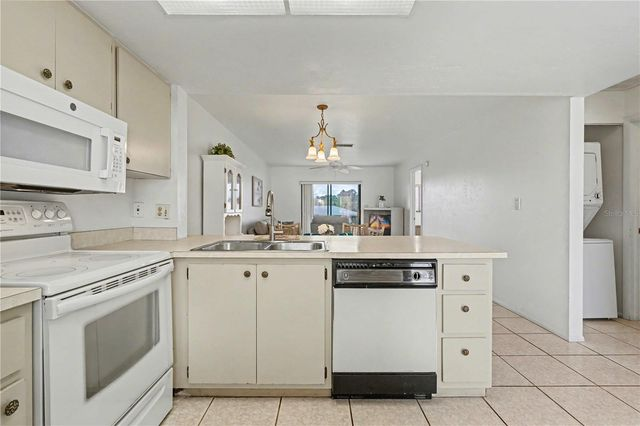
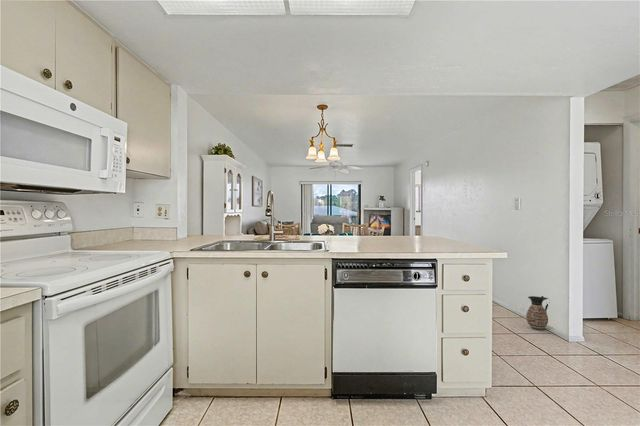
+ ceramic jug [525,295,549,331]
